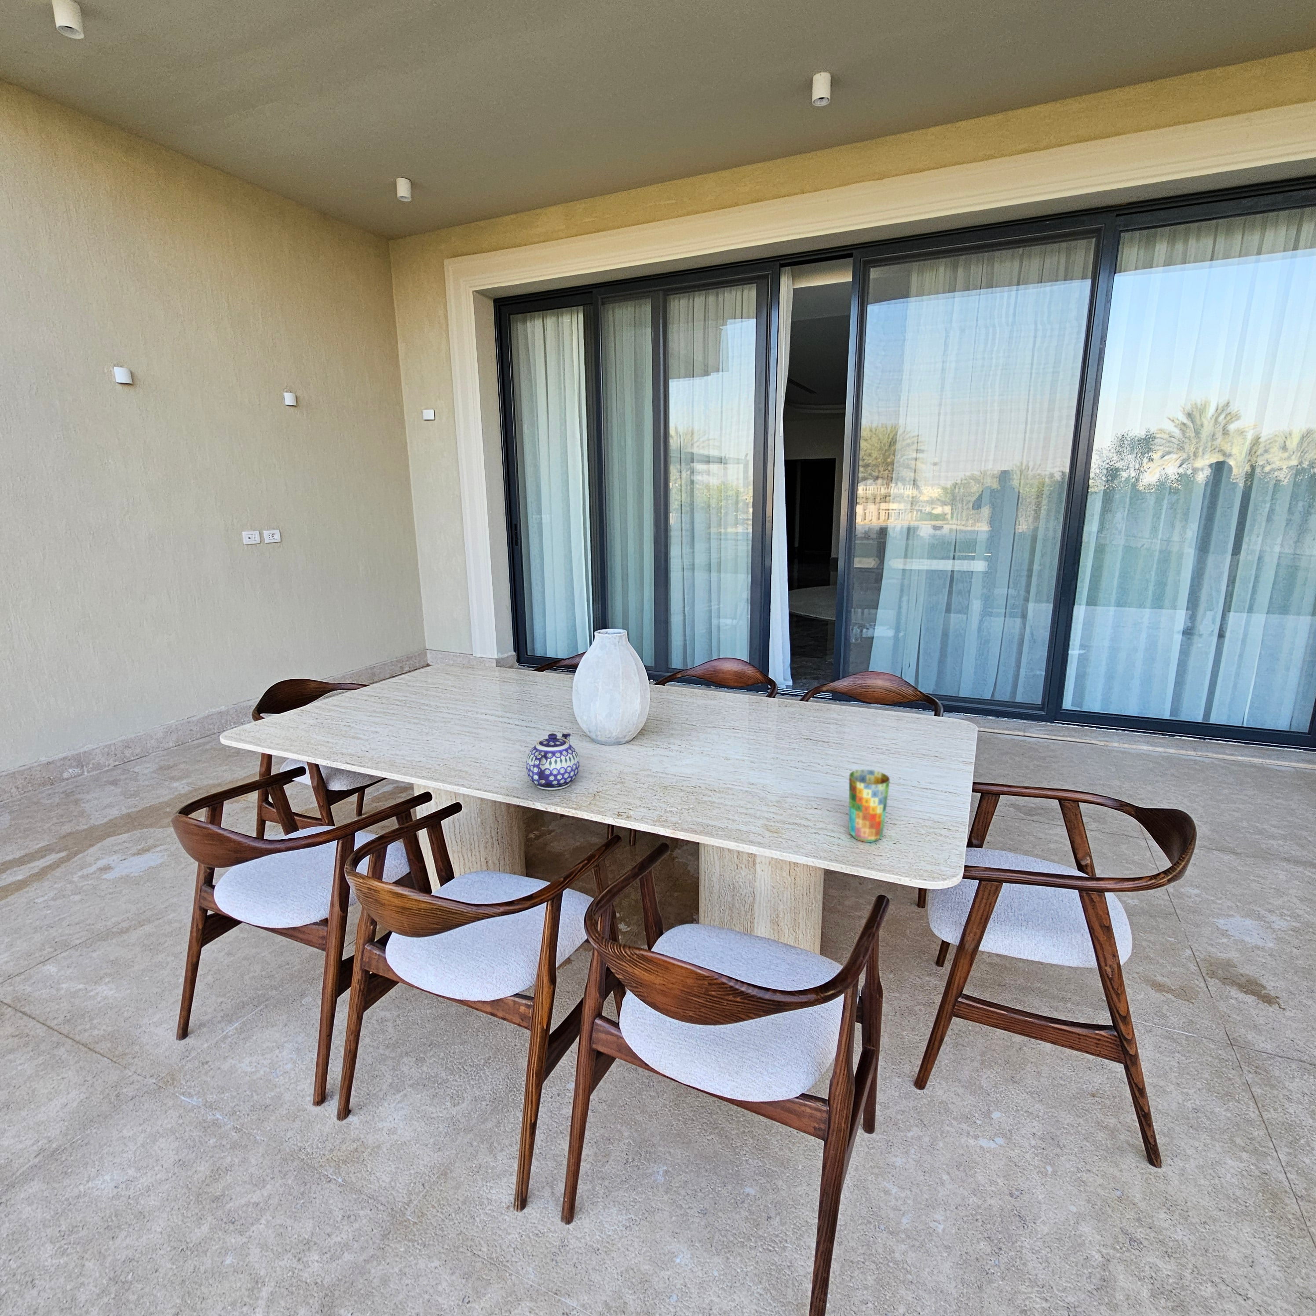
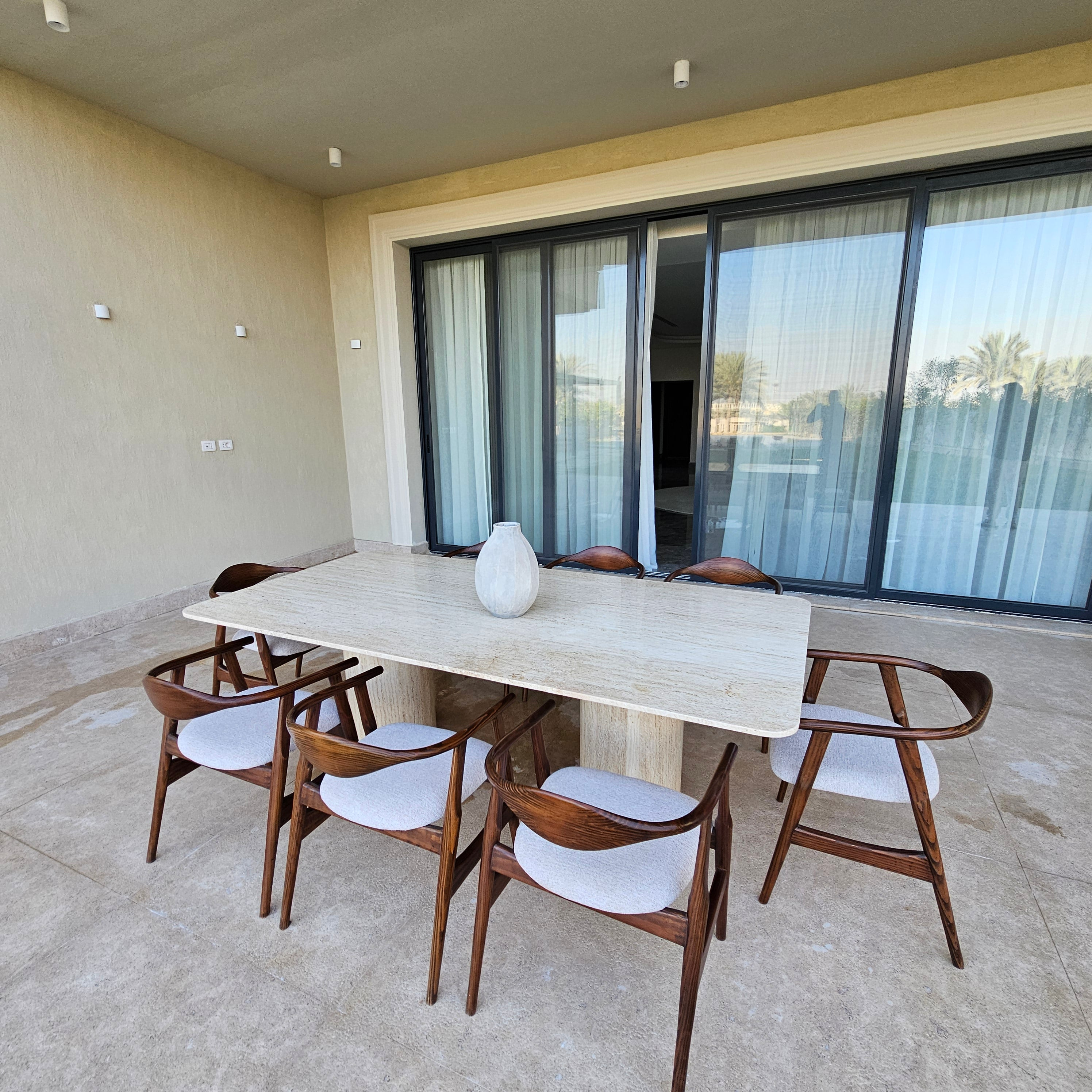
- cup [848,769,891,842]
- teapot [525,733,580,791]
